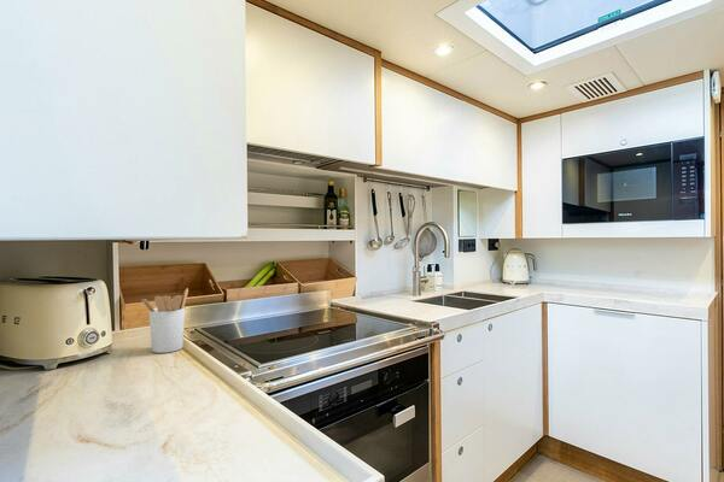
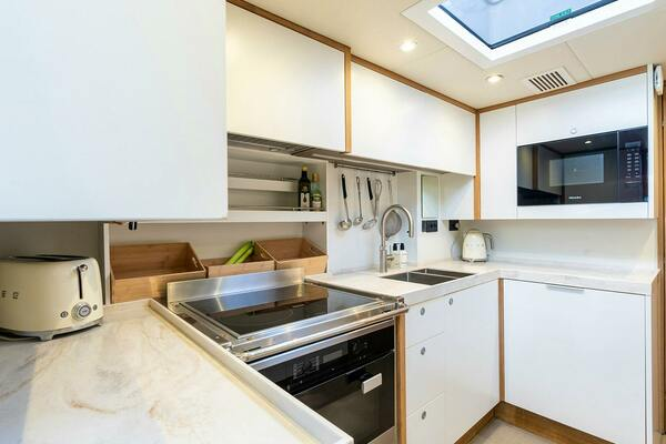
- utensil holder [140,287,189,354]
